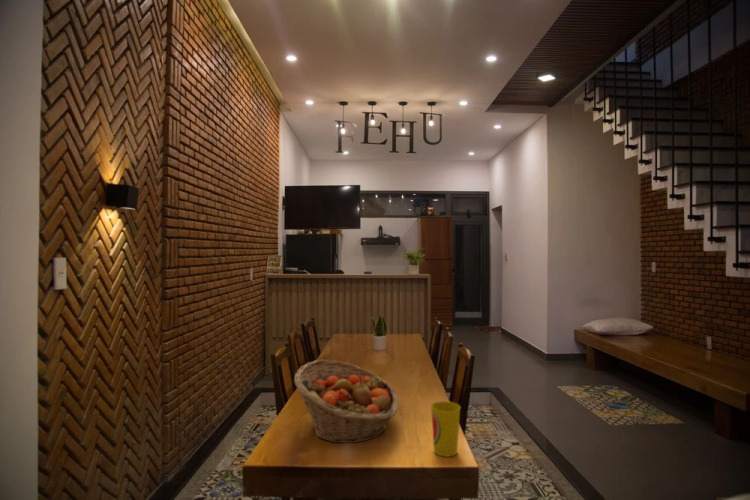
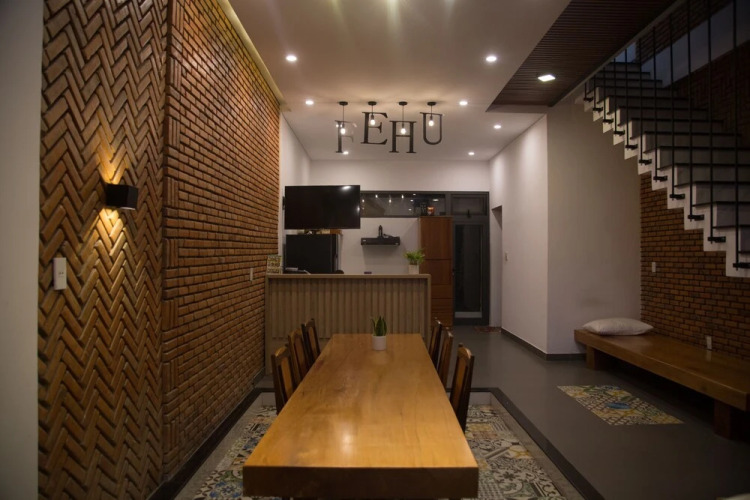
- fruit basket [293,359,399,444]
- cup [430,400,461,458]
